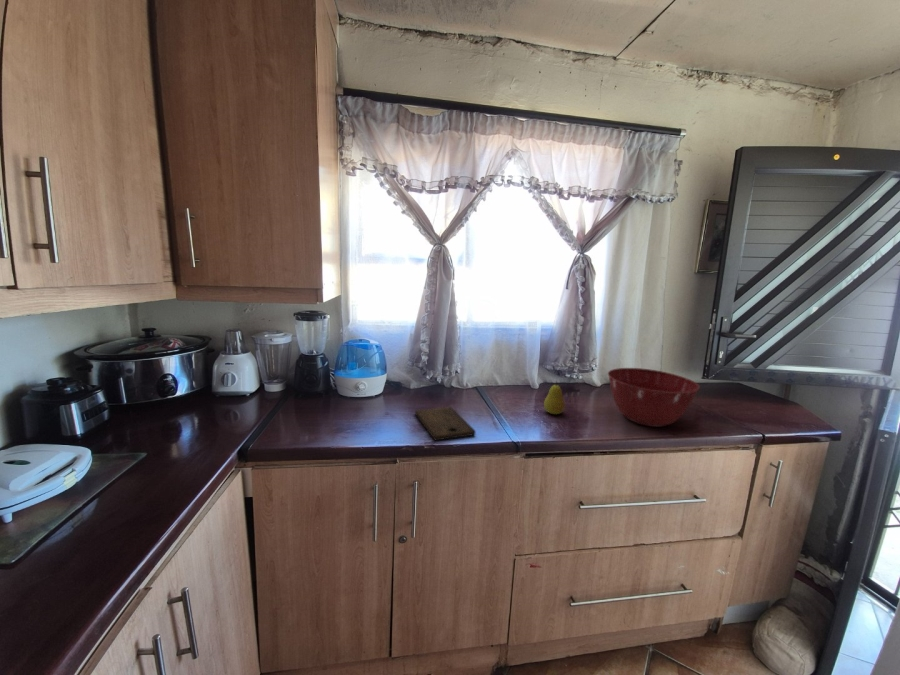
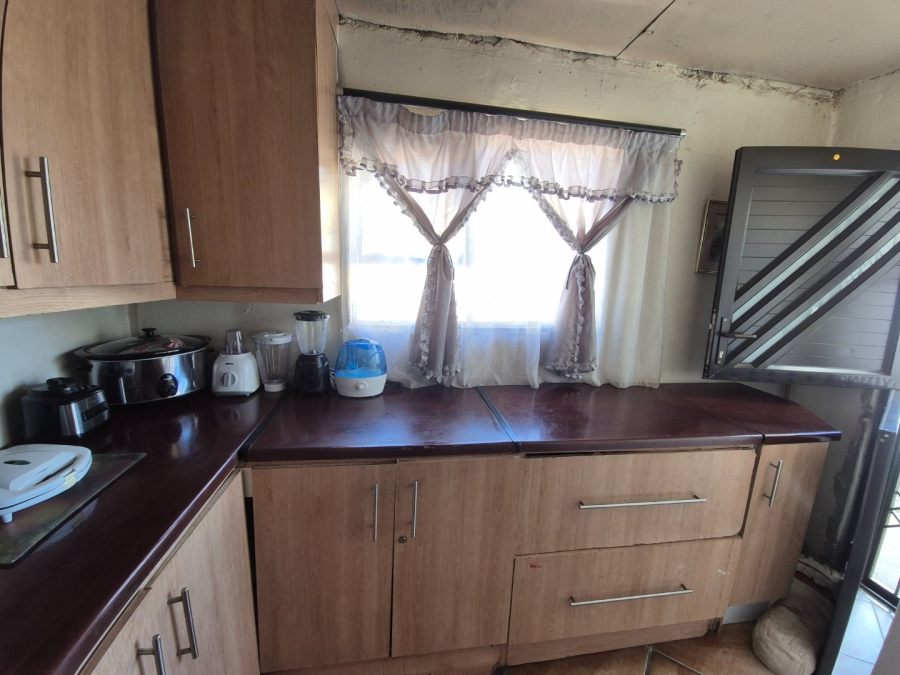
- fruit [543,380,566,415]
- mixing bowl [607,367,701,428]
- cutting board [414,406,477,441]
